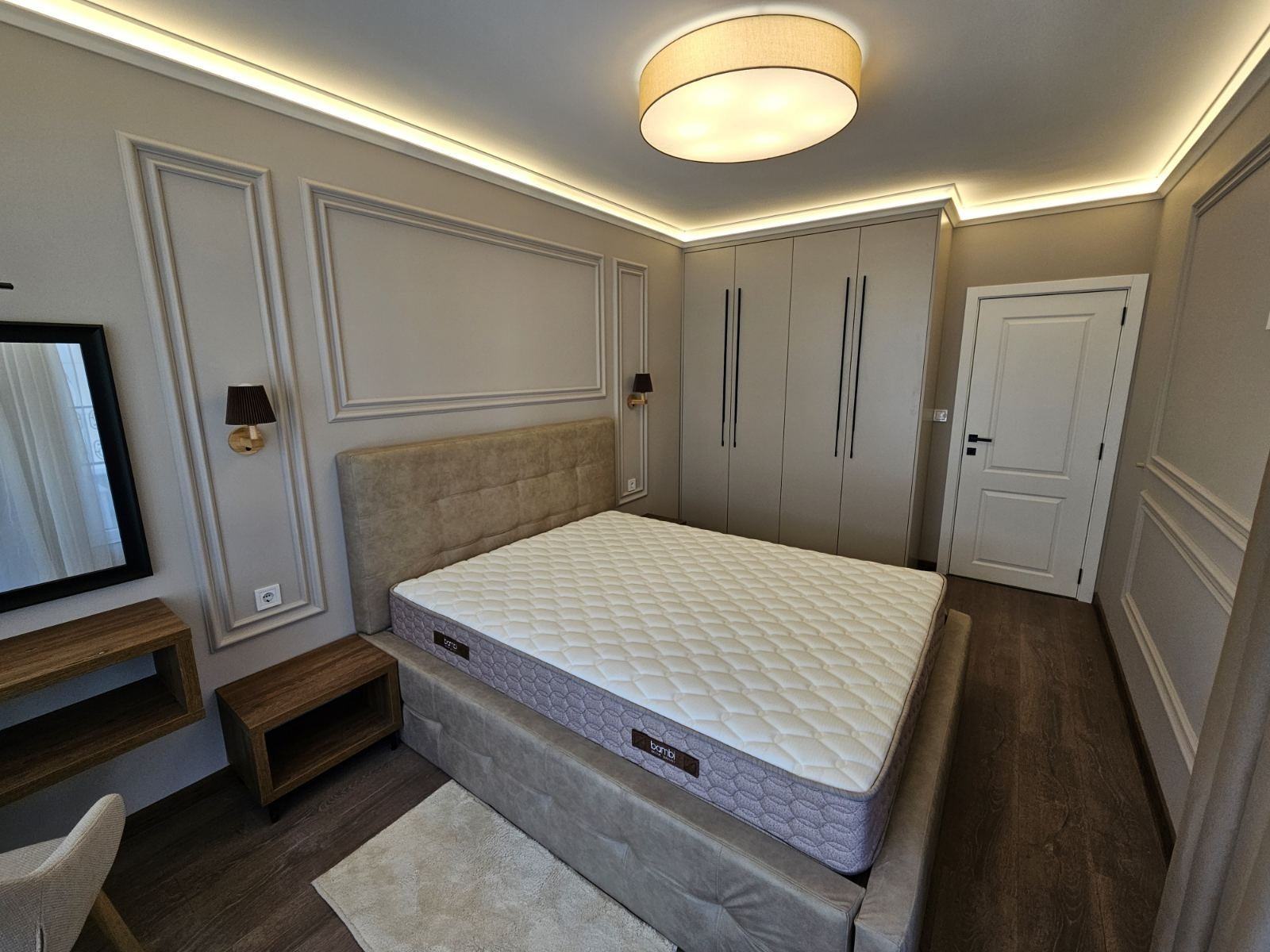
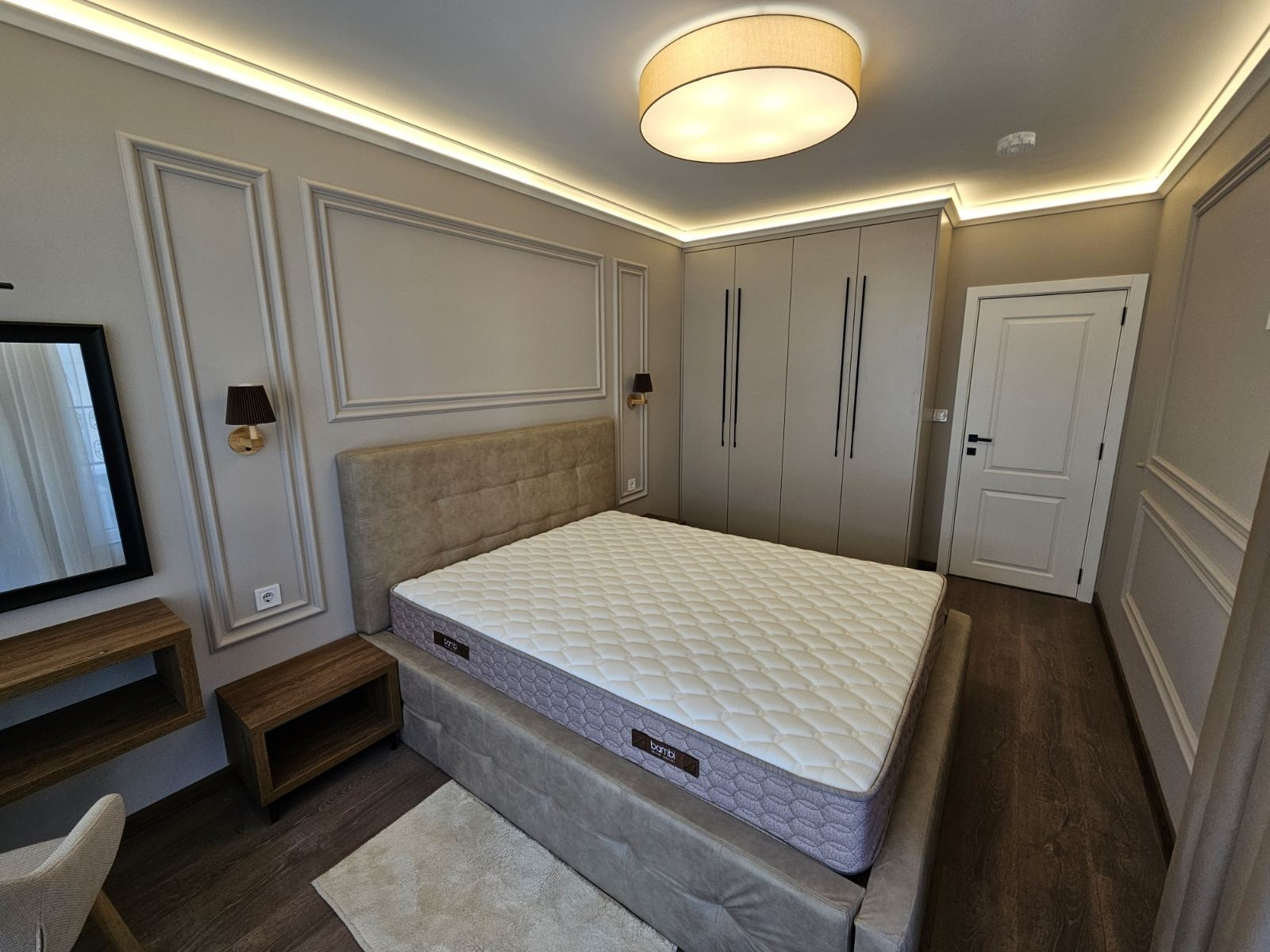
+ smoke detector [996,131,1037,157]
